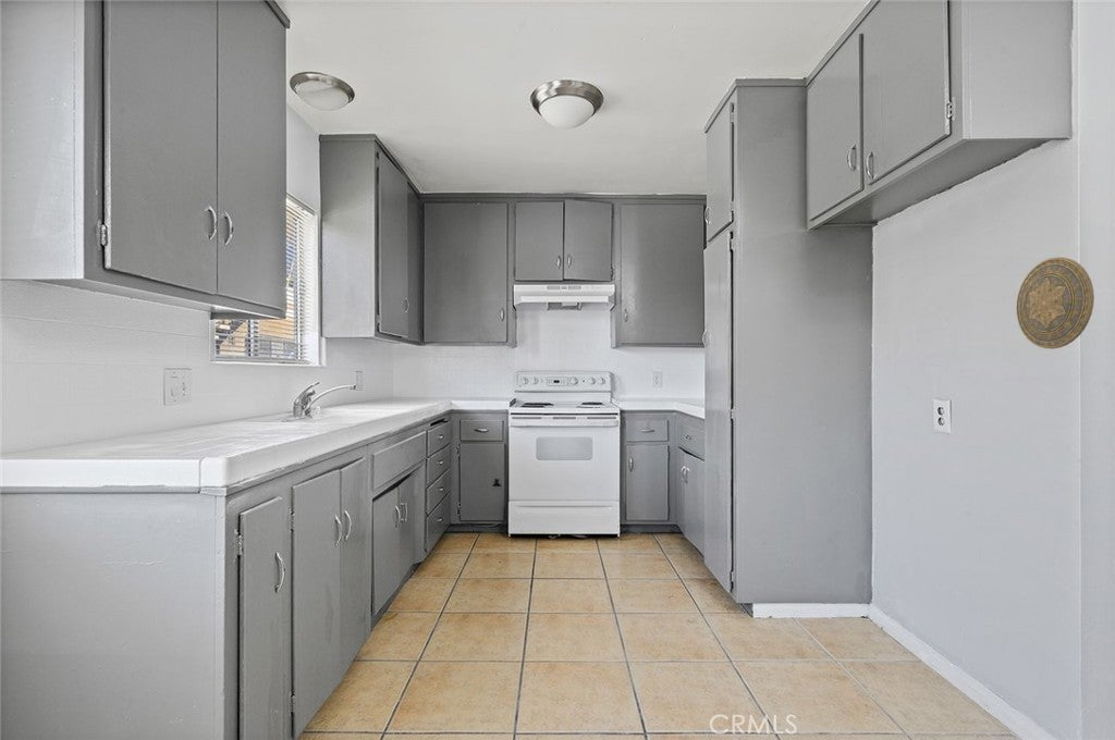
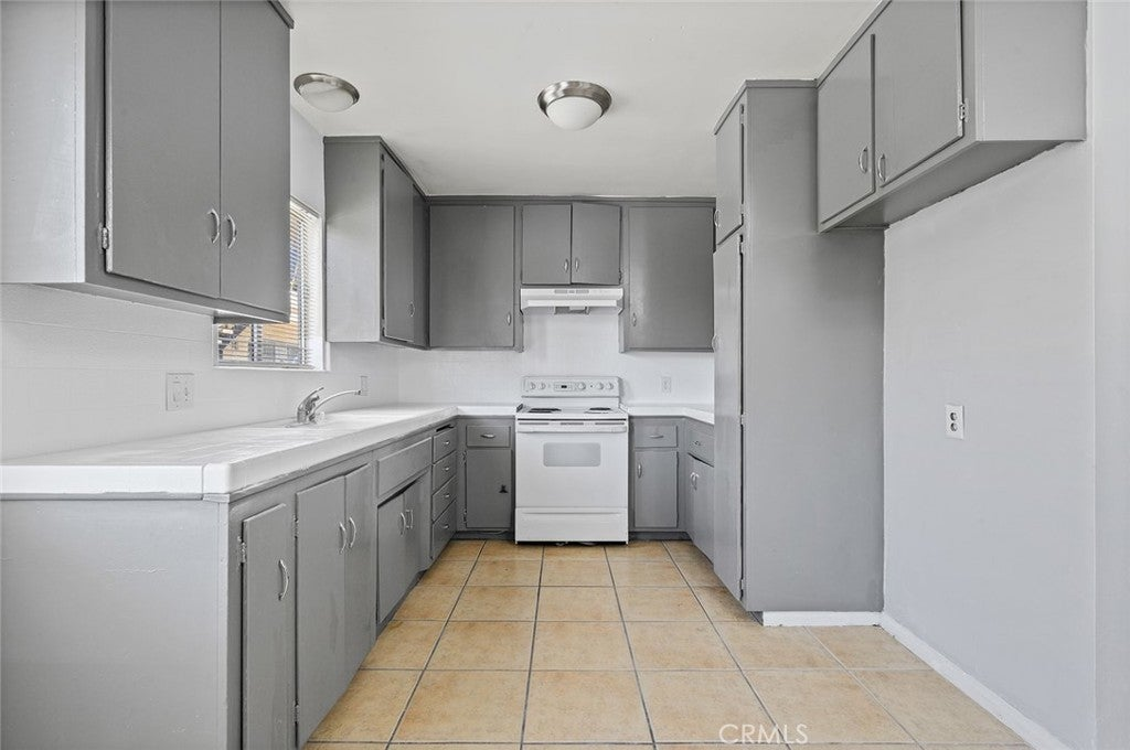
- decorative plate [1015,256,1095,349]
